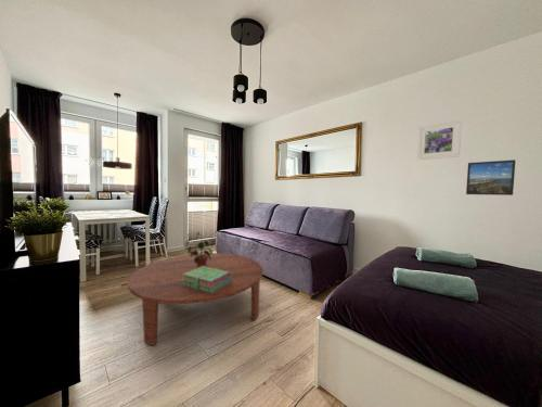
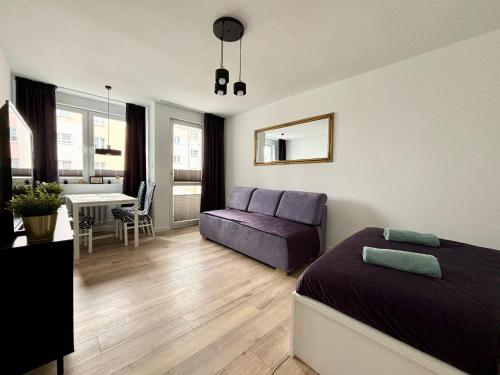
- stack of books [181,266,232,293]
- coffee table [127,252,263,347]
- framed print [465,158,516,196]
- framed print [416,118,463,161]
- potted plant [184,230,216,268]
